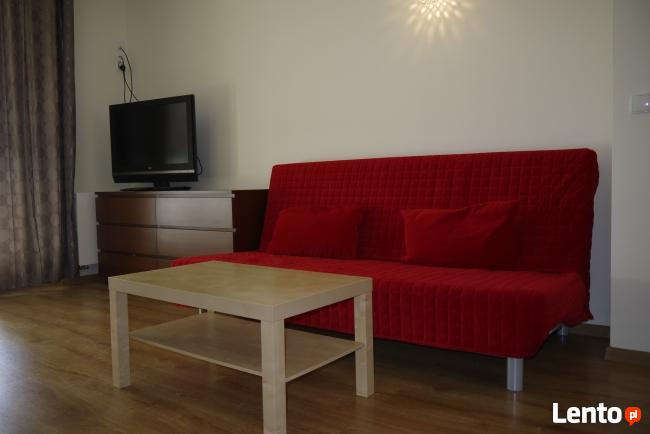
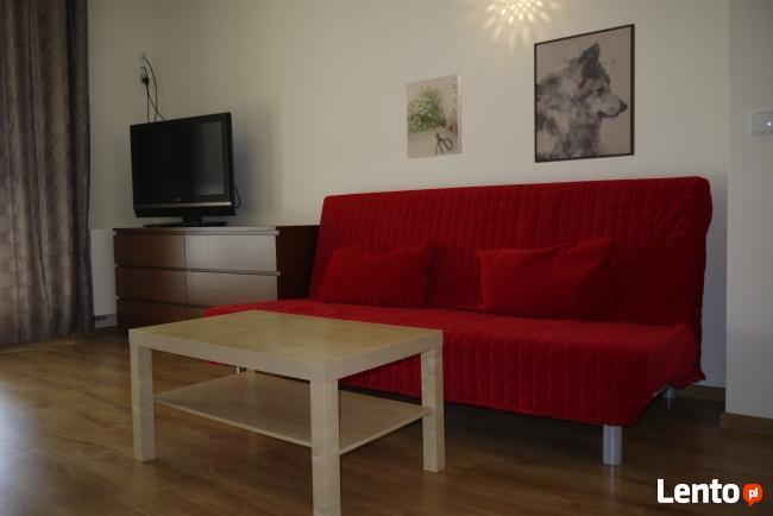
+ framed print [404,73,463,159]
+ wall art [533,23,636,164]
